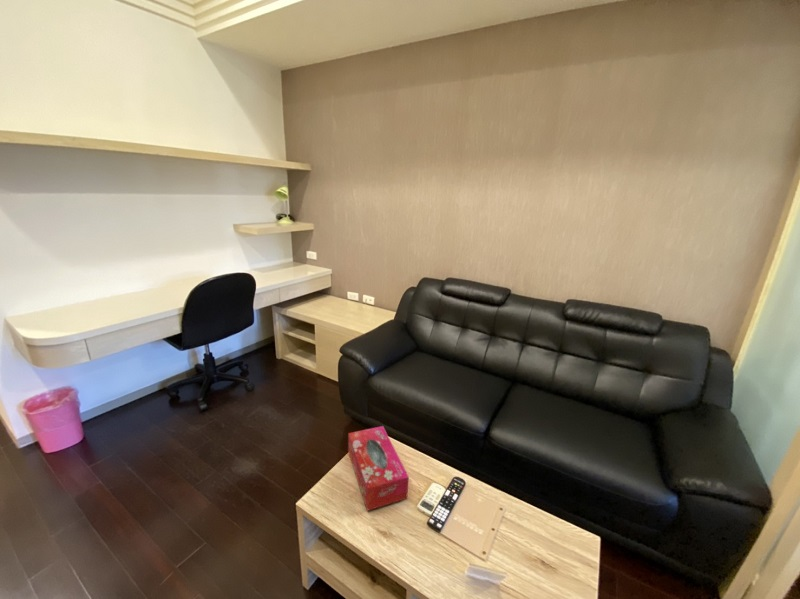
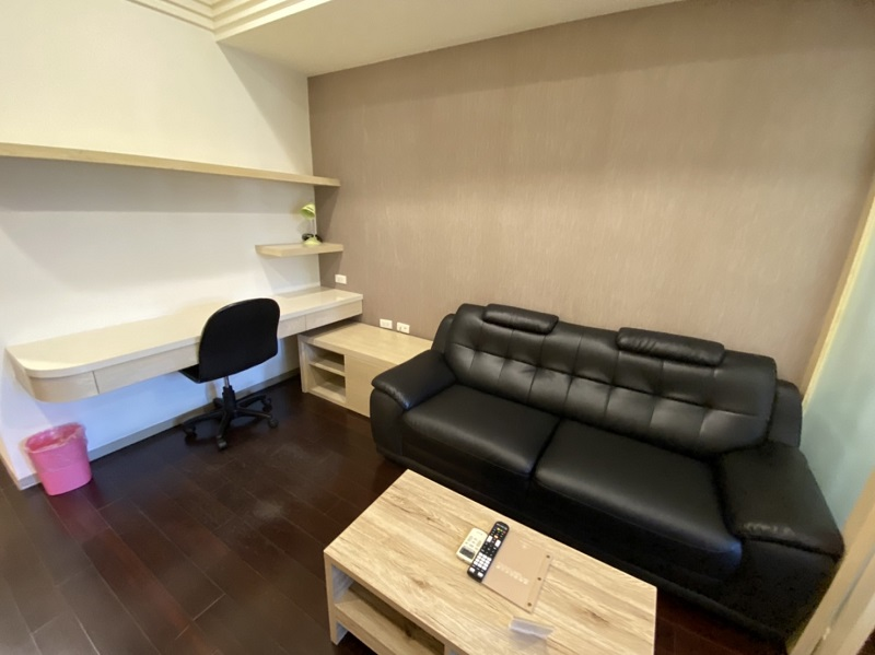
- tissue box [347,425,410,512]
